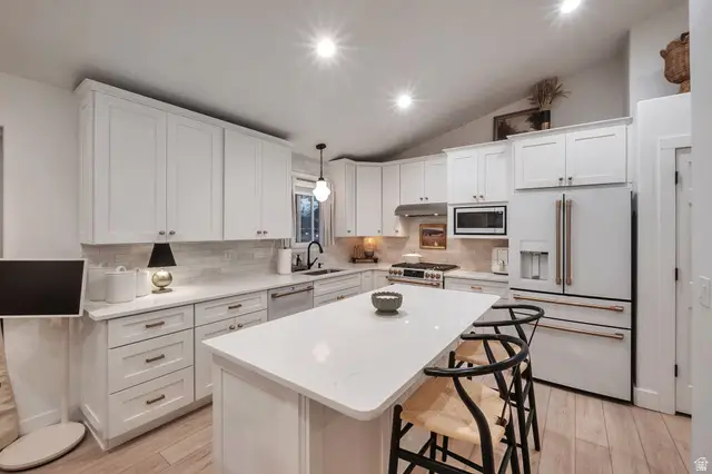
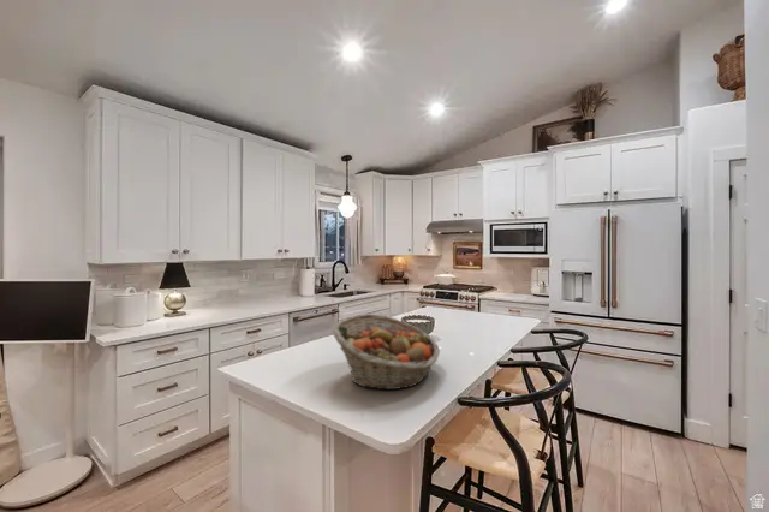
+ fruit basket [332,312,441,391]
